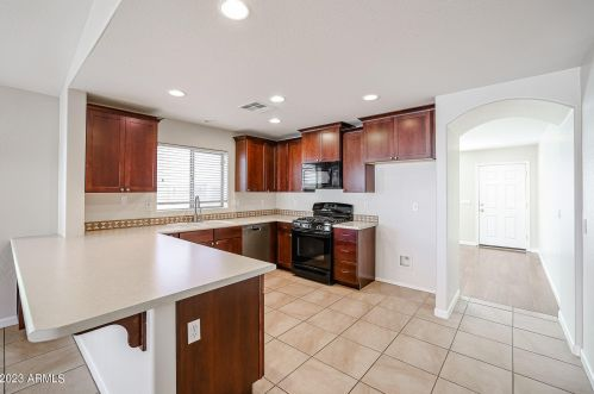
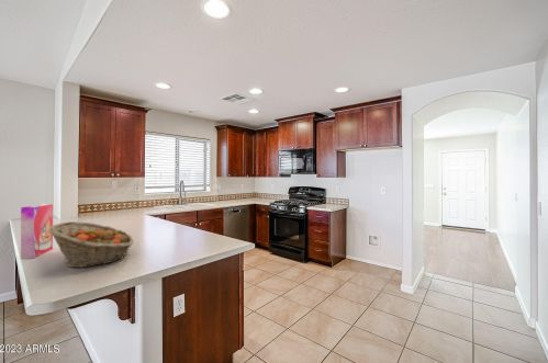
+ fruit basket [49,220,135,269]
+ cereal box [20,203,54,260]
